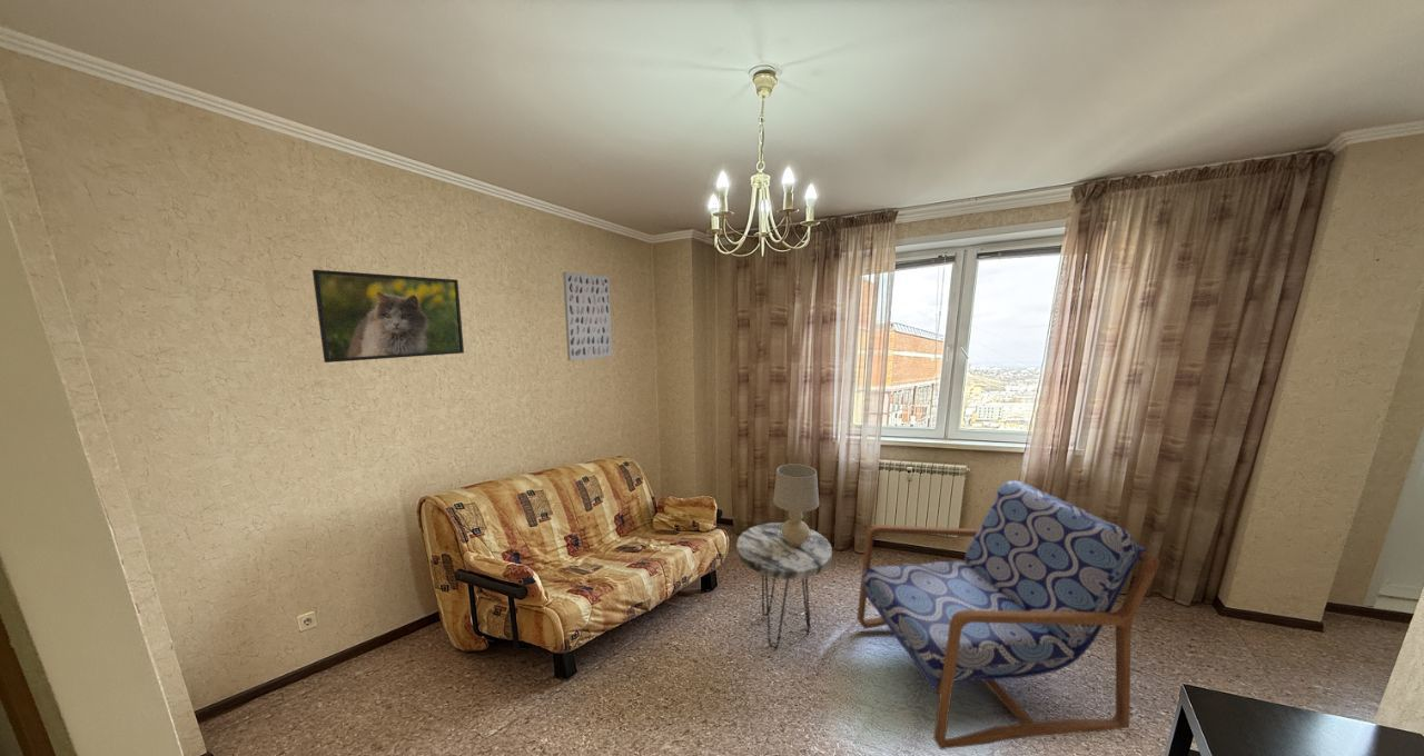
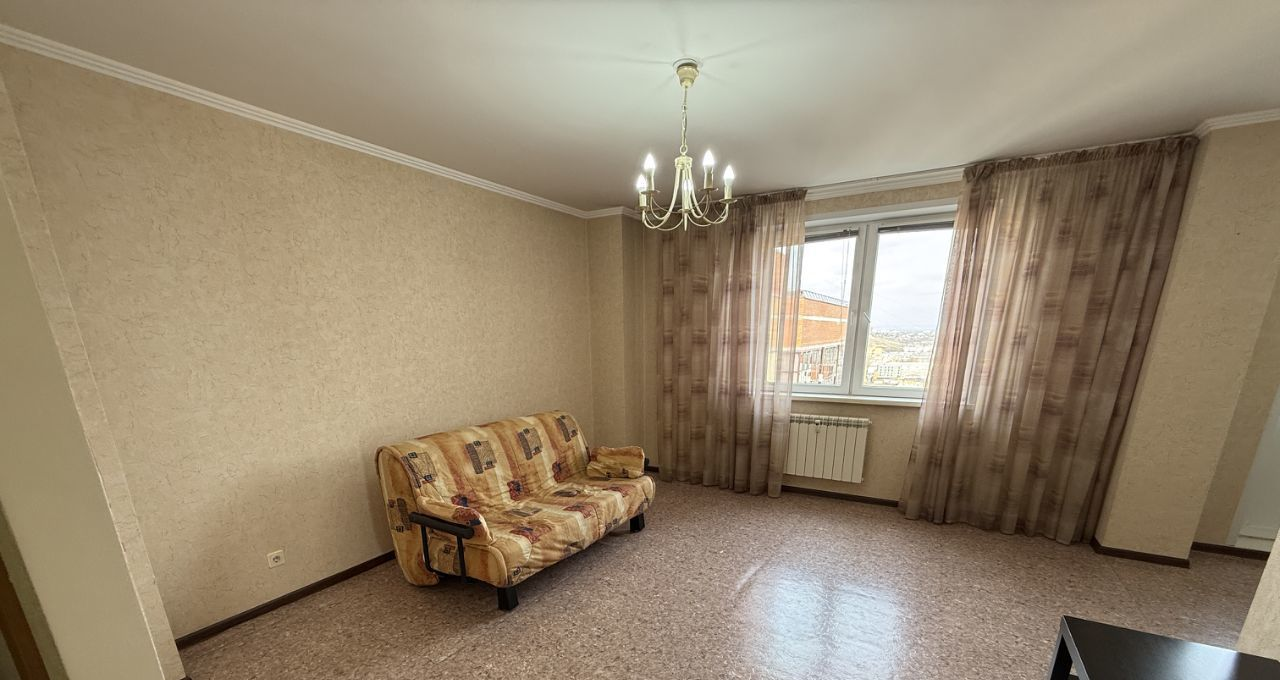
- armchair [856,479,1161,750]
- table lamp [772,464,820,547]
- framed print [312,269,465,364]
- wall art [562,271,613,362]
- side table [736,521,833,649]
